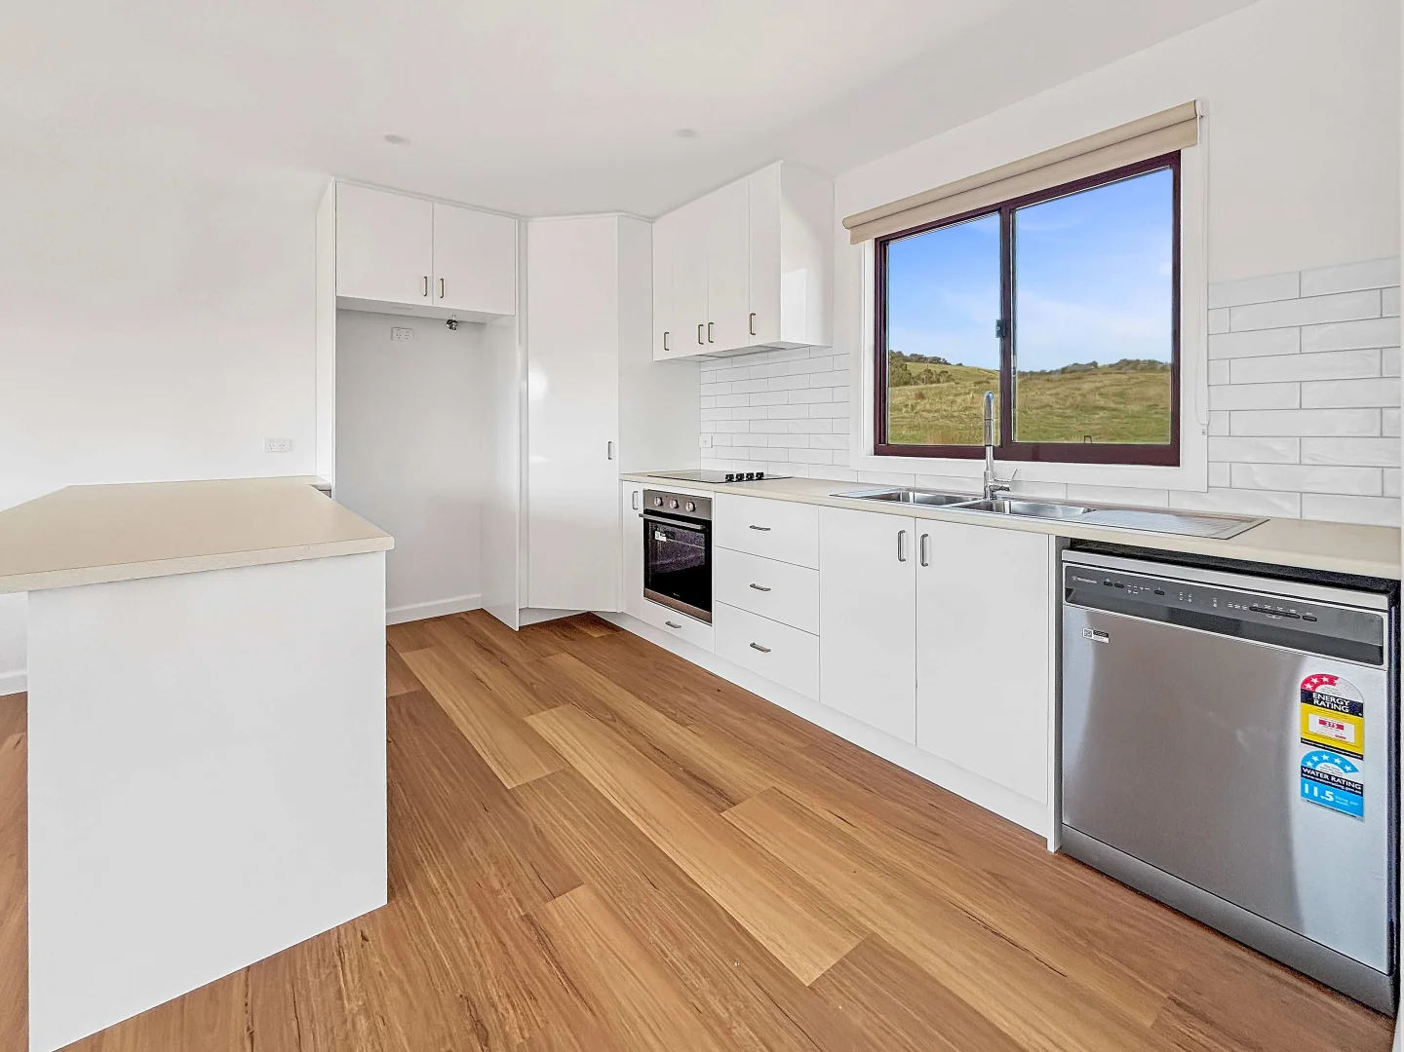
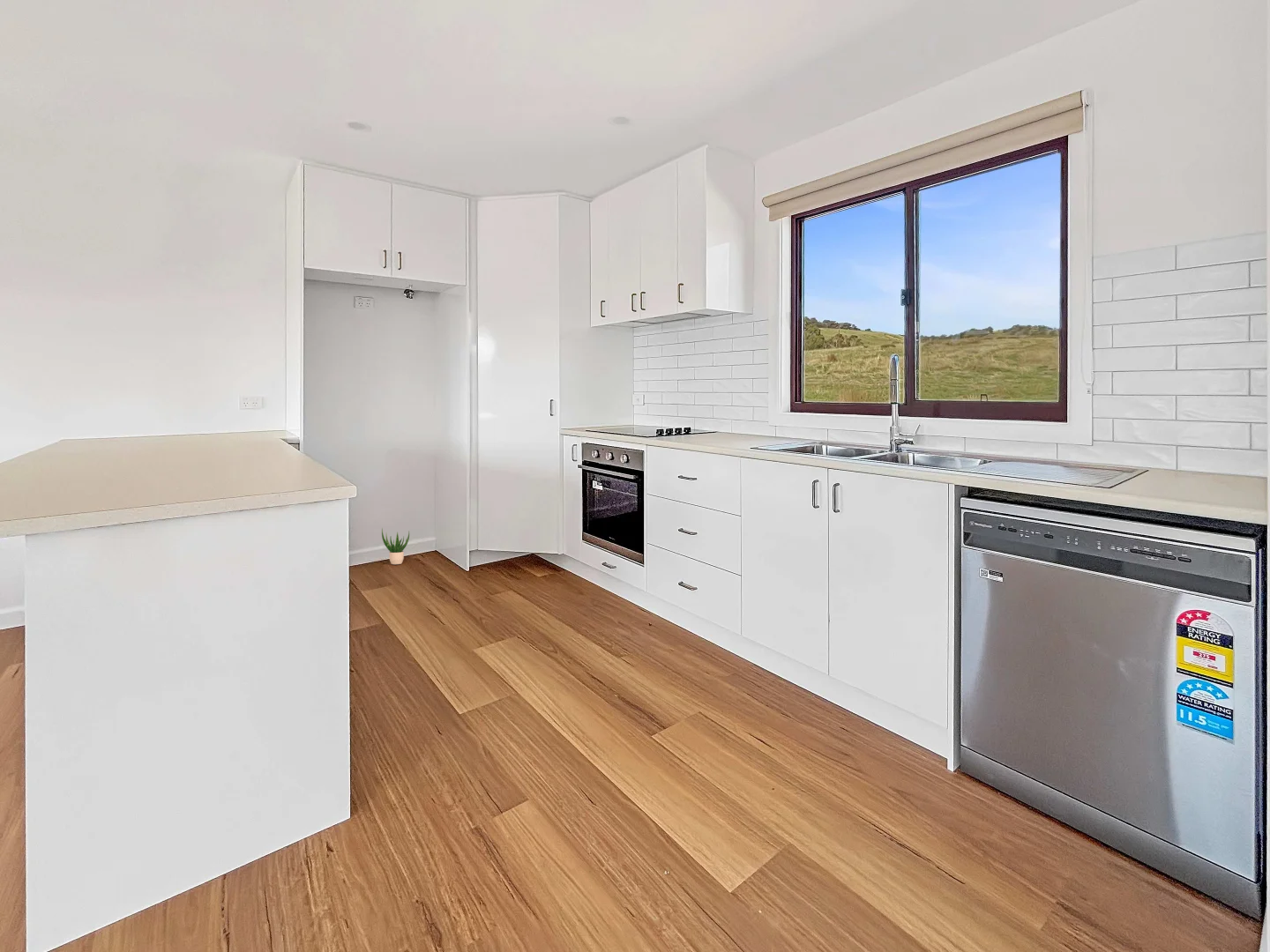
+ potted plant [381,527,410,565]
